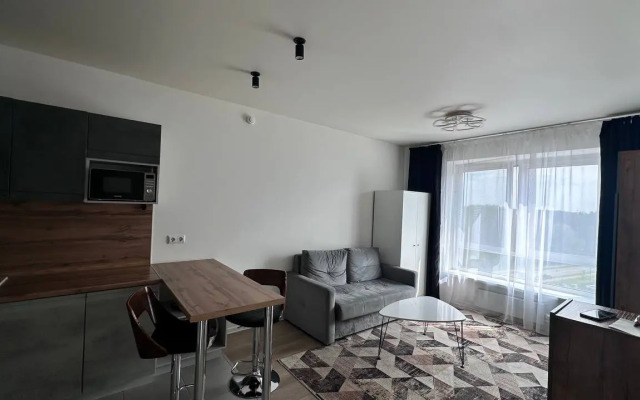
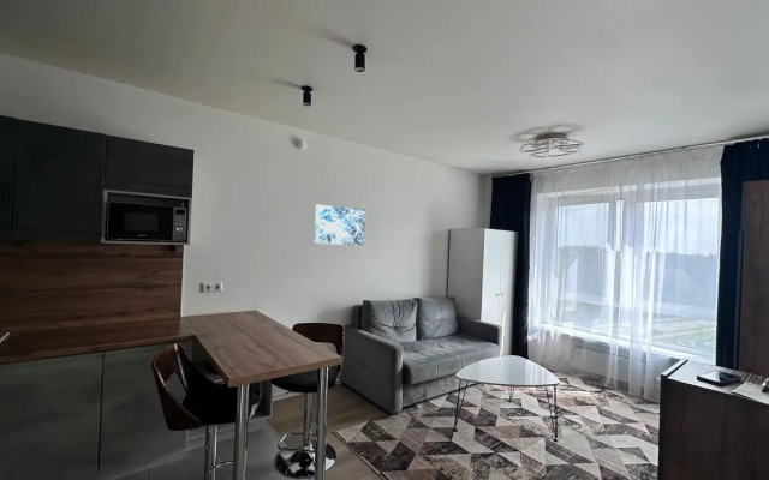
+ wall art [314,204,366,246]
